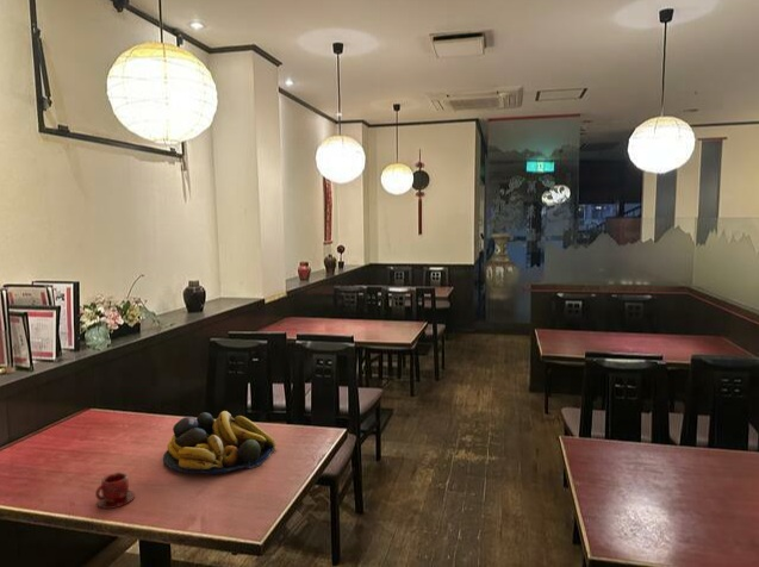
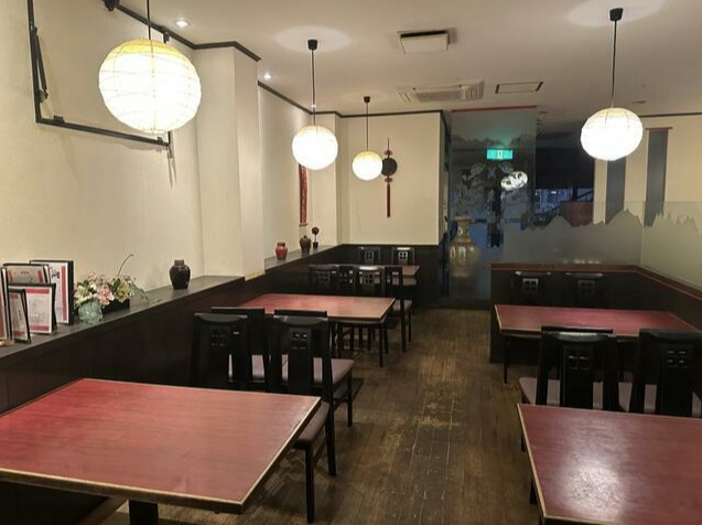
- fruit bowl [162,410,276,475]
- teacup [94,472,136,510]
